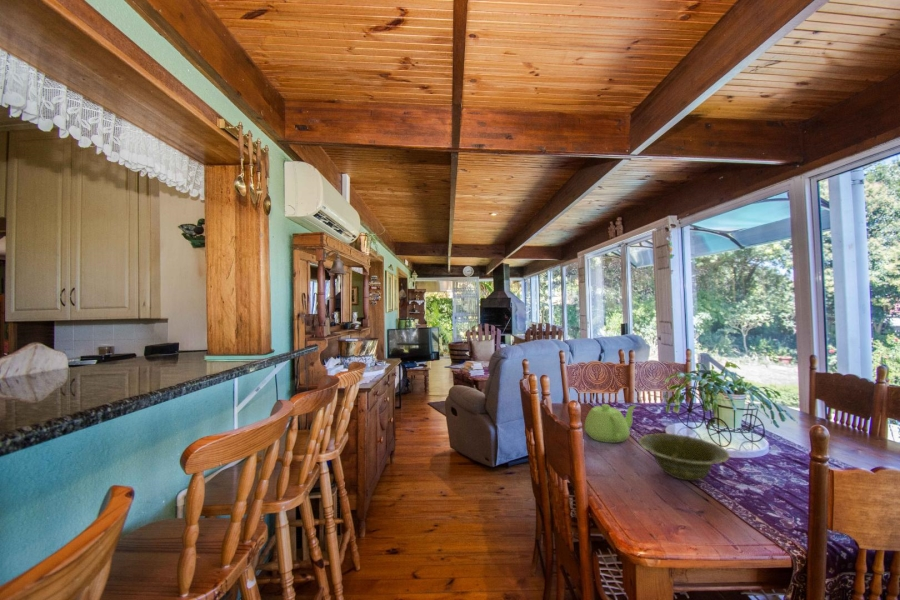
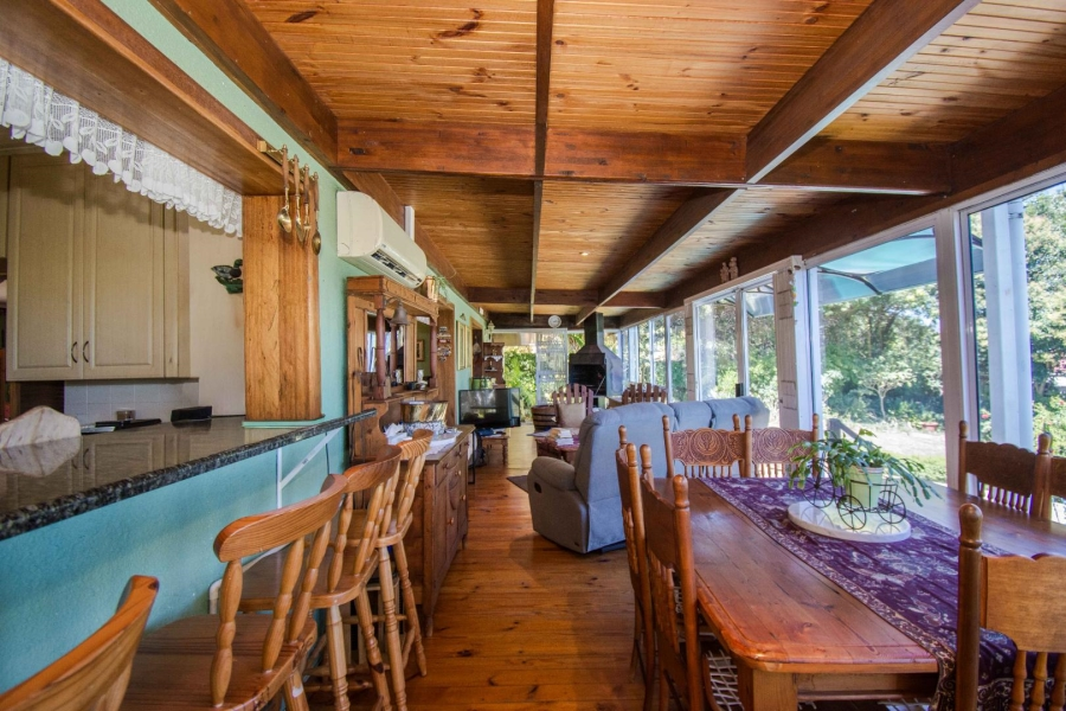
- teapot [584,403,638,444]
- dish [638,432,731,482]
